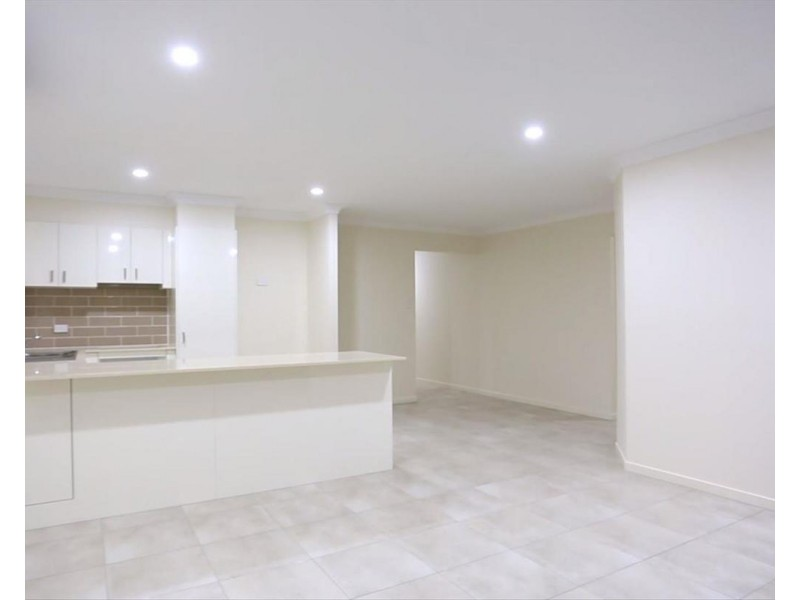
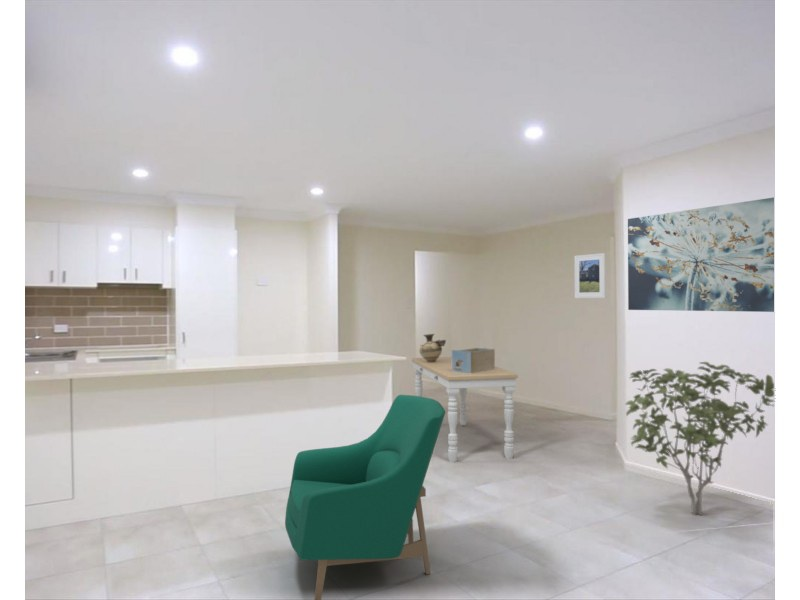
+ armchair [284,394,446,600]
+ shrub [624,361,775,517]
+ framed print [573,252,606,299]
+ dining table [411,356,519,463]
+ wall art [627,196,775,313]
+ decorative box [451,347,496,373]
+ ceramic jug [418,333,447,362]
